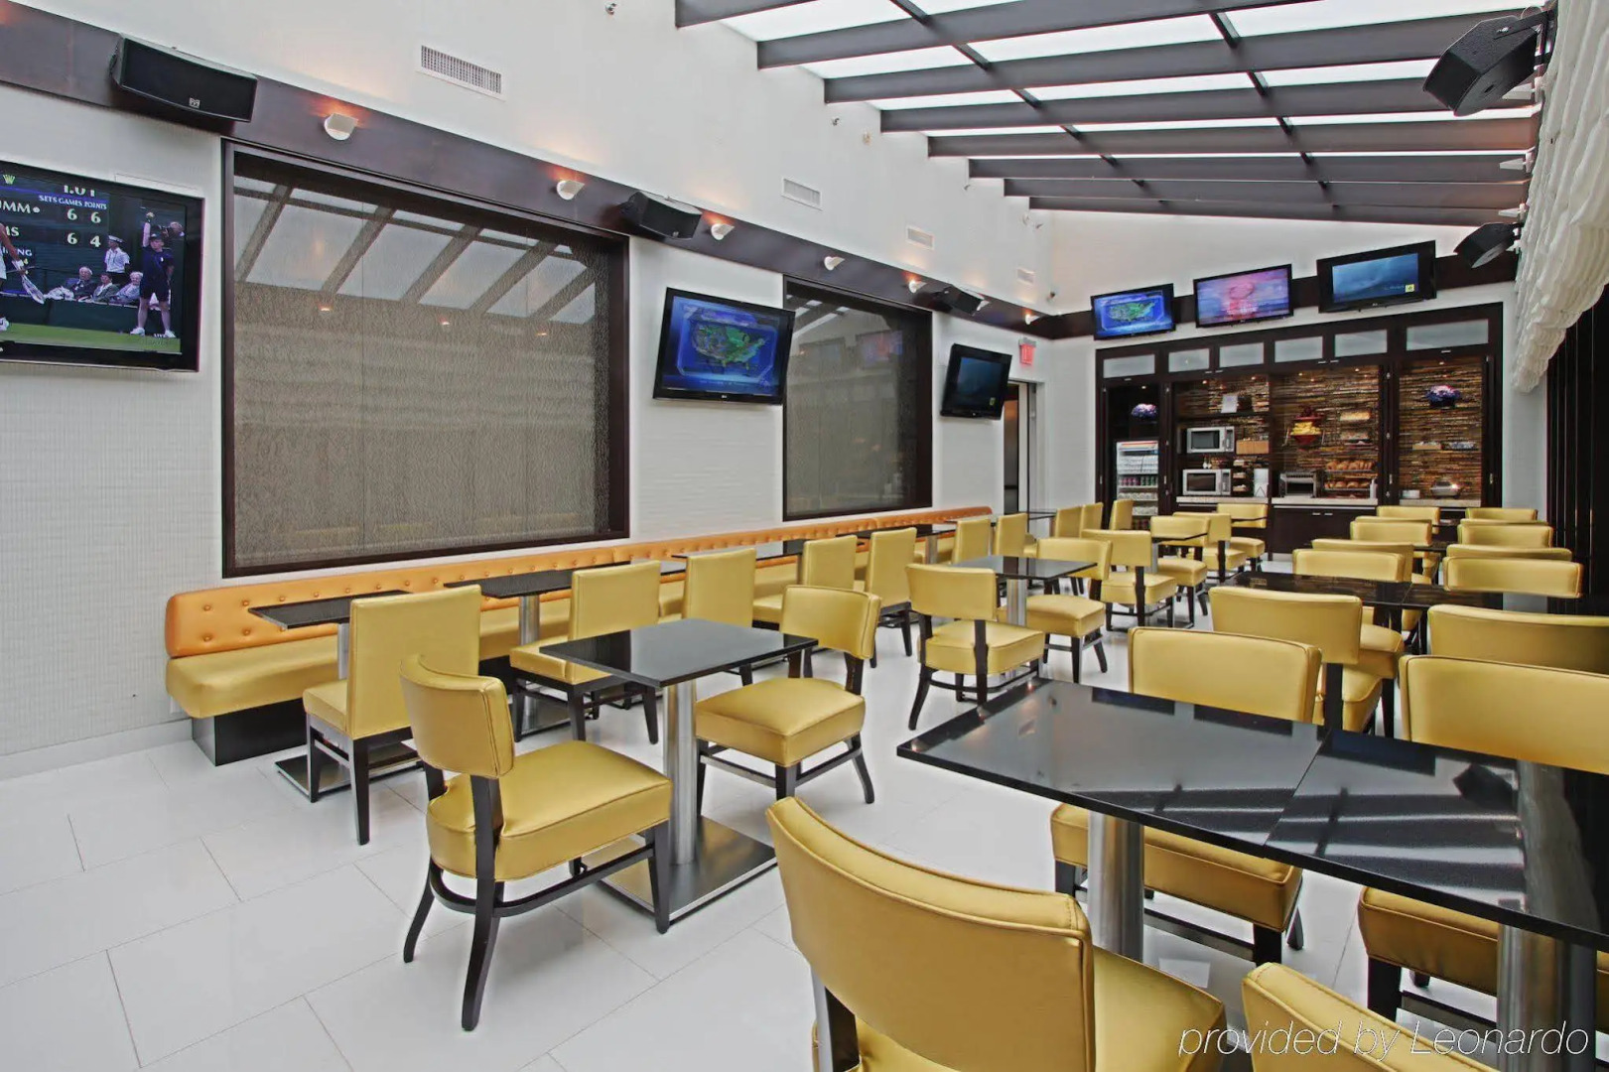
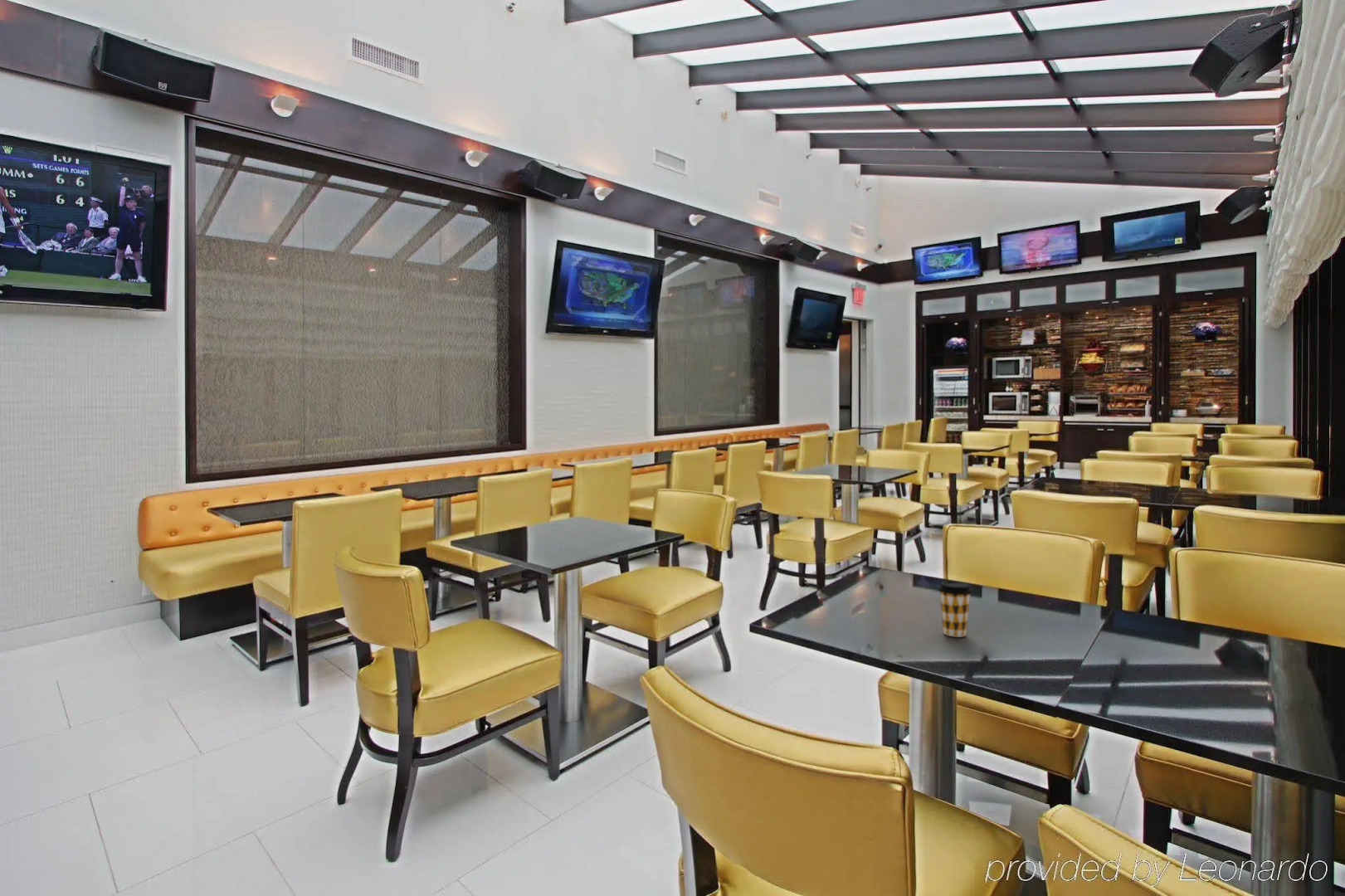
+ coffee cup [937,581,973,638]
